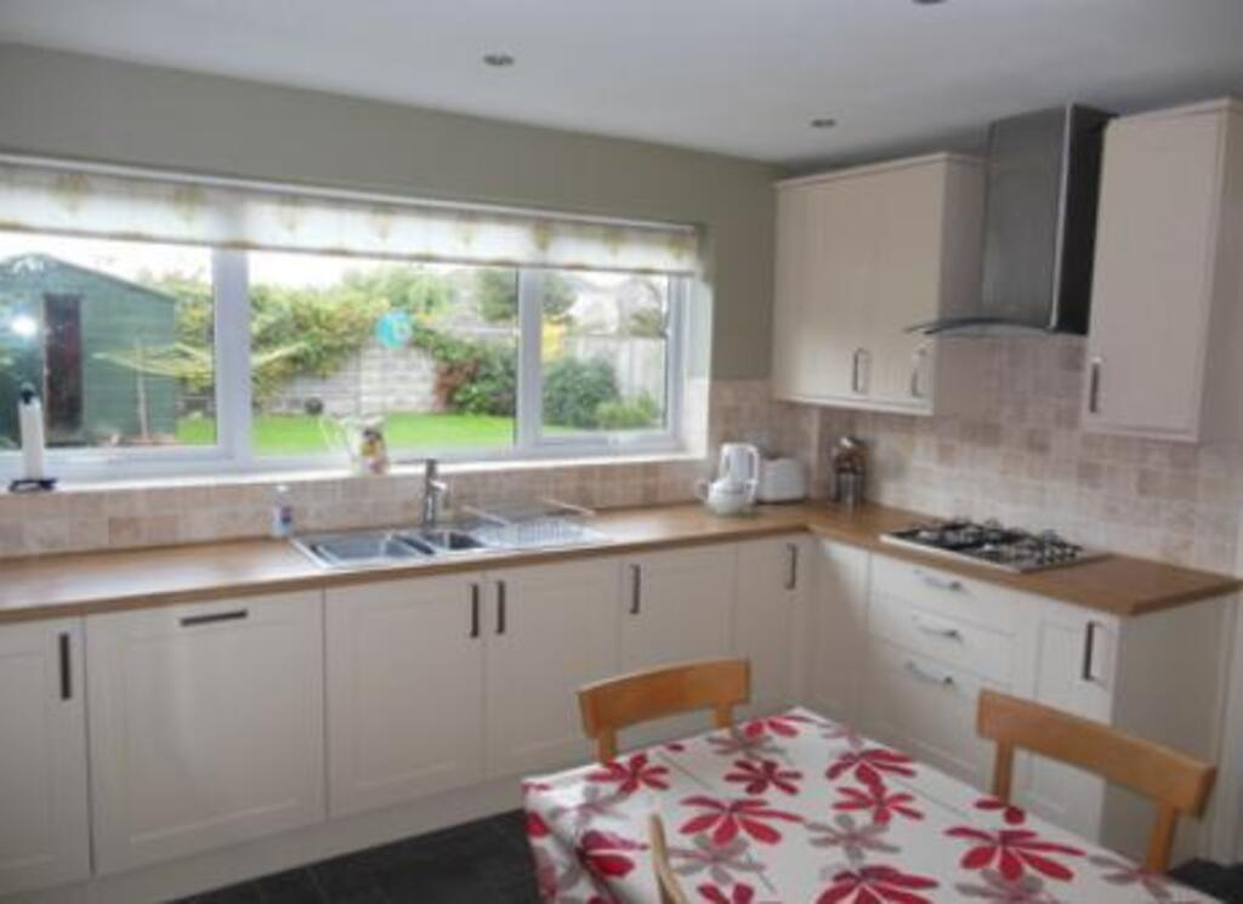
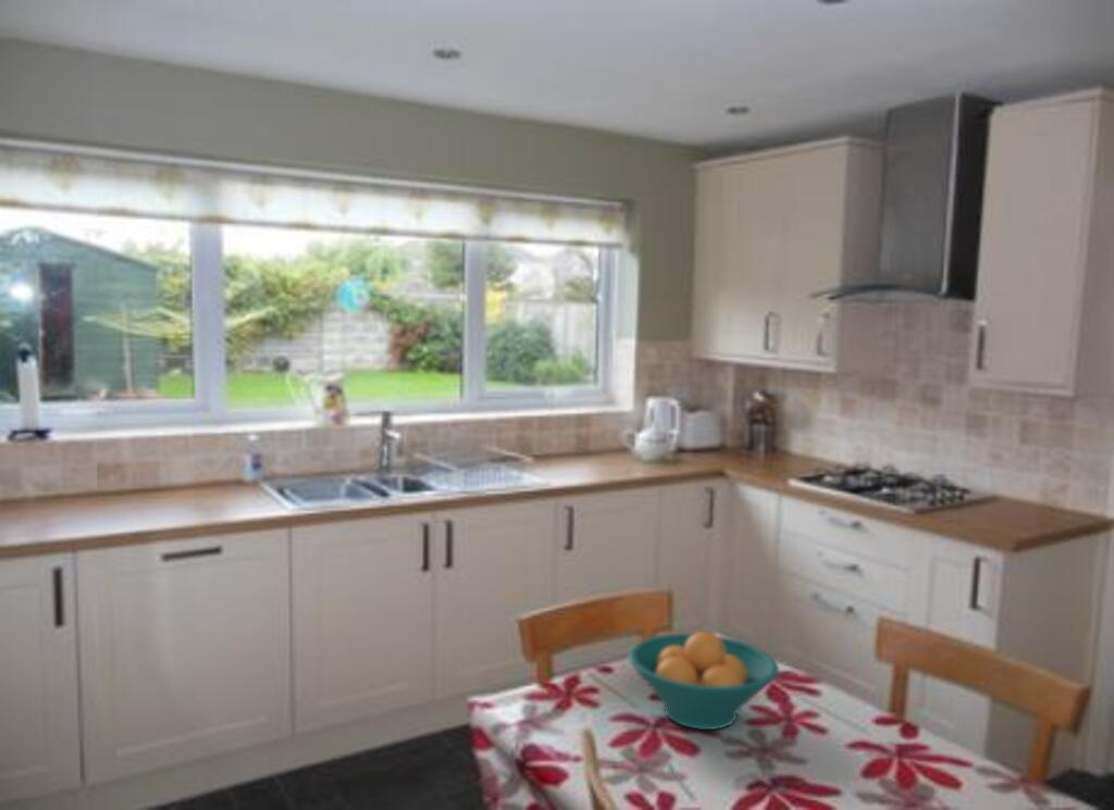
+ fruit bowl [628,631,780,731]
